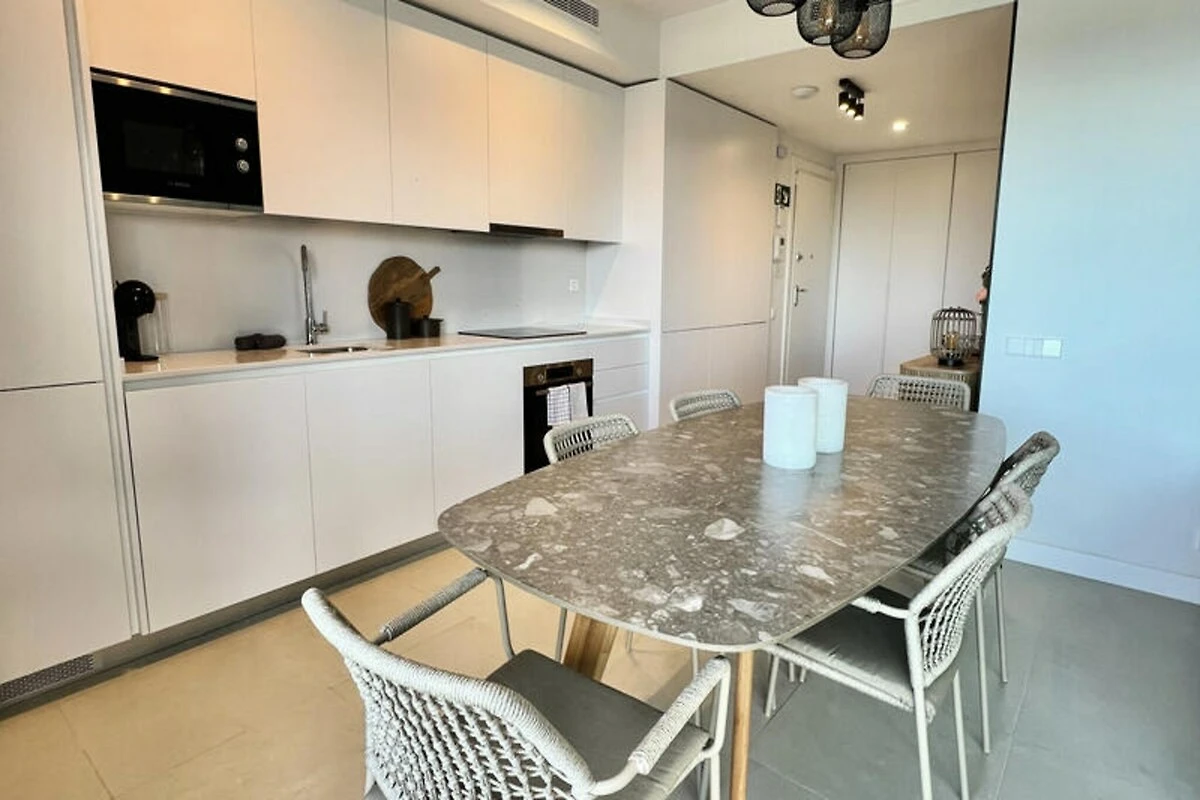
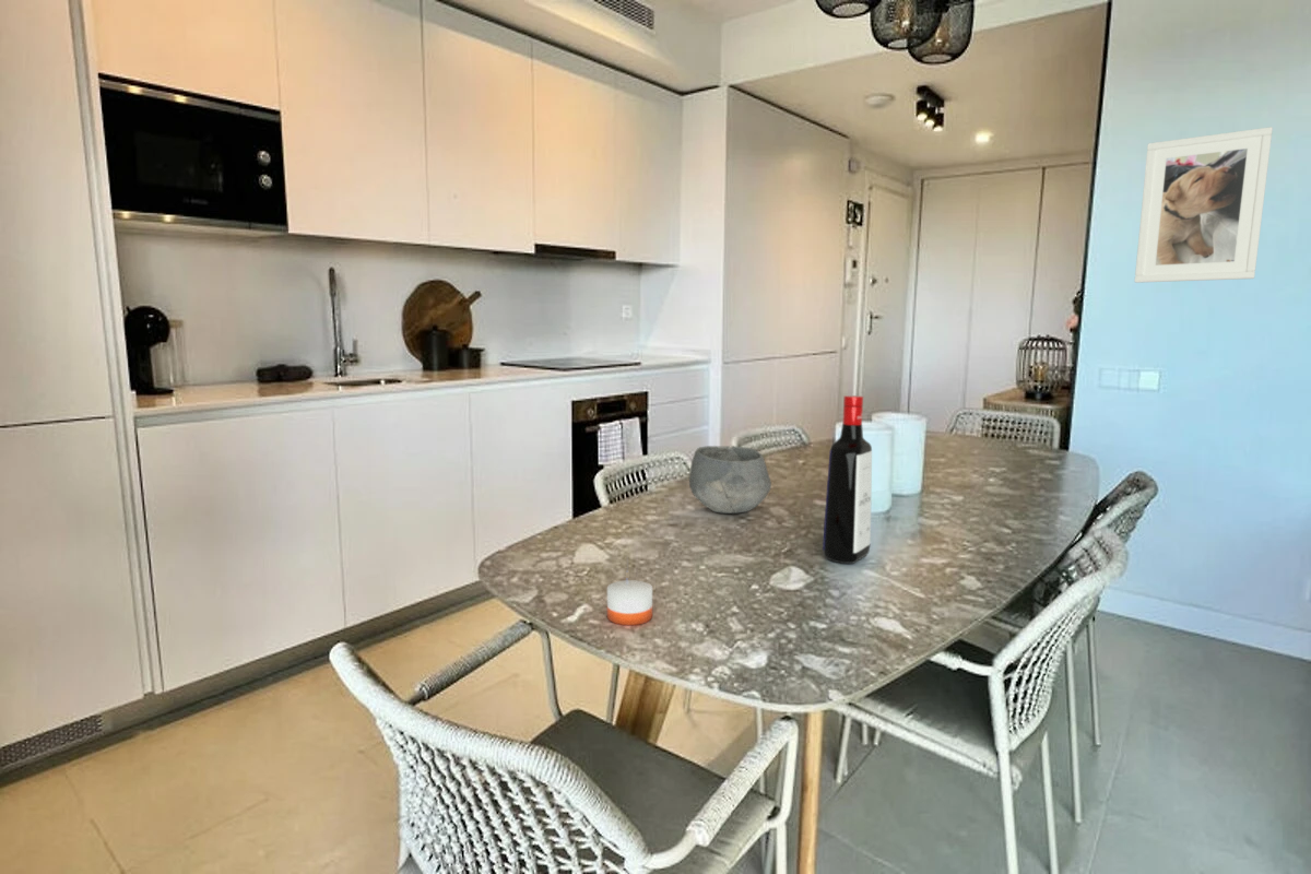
+ bowl [688,445,772,515]
+ candle [606,555,653,626]
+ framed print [1133,126,1274,284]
+ liquor bottle [822,394,873,565]
